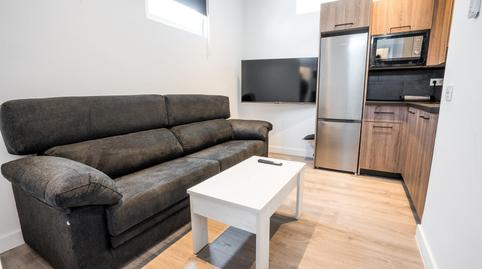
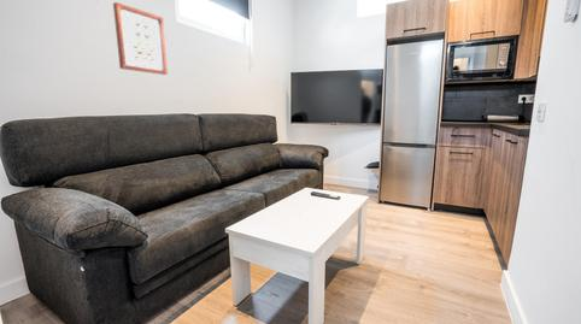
+ wall art [112,1,169,76]
